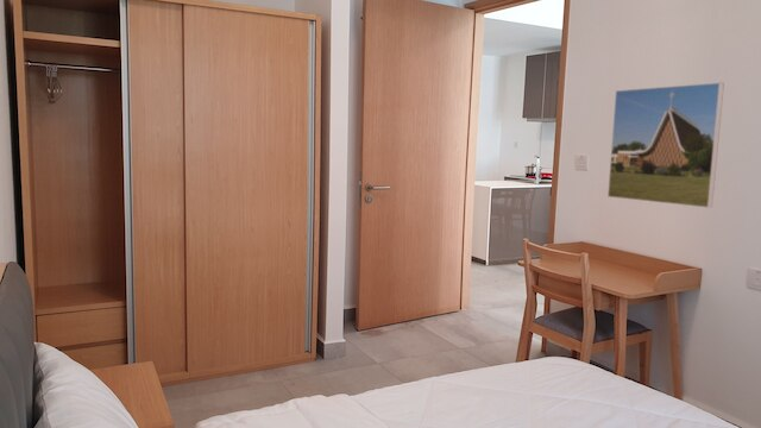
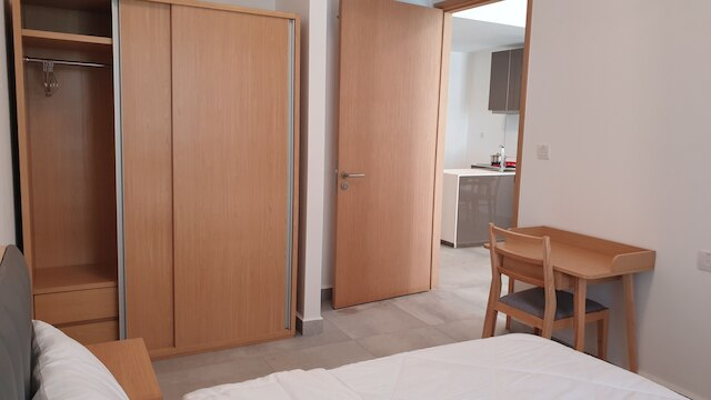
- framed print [606,81,725,209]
